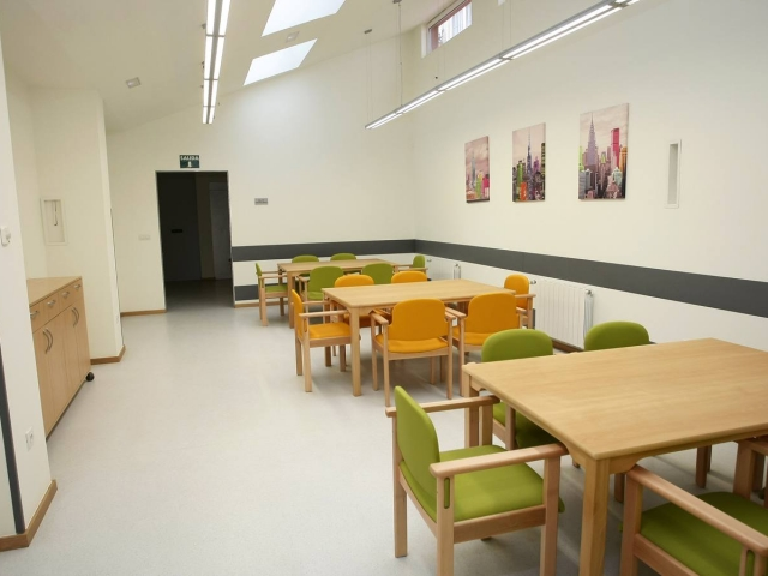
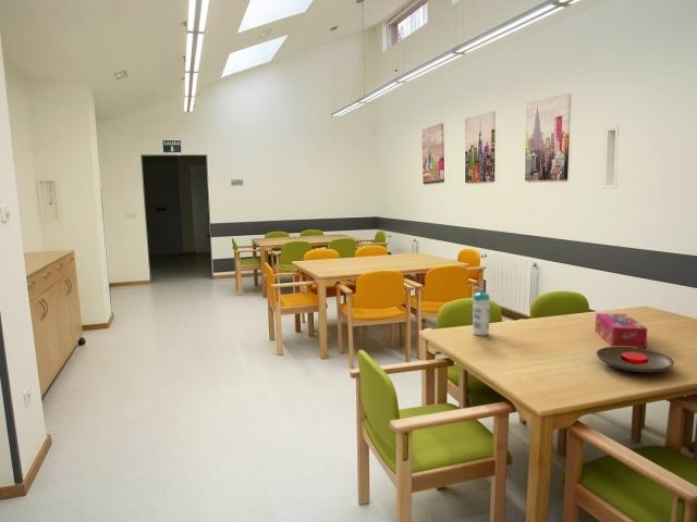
+ tissue box [595,312,648,349]
+ water bottle [472,288,491,336]
+ plate [596,346,675,373]
